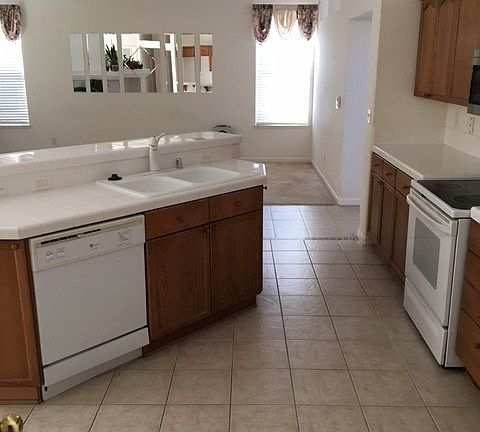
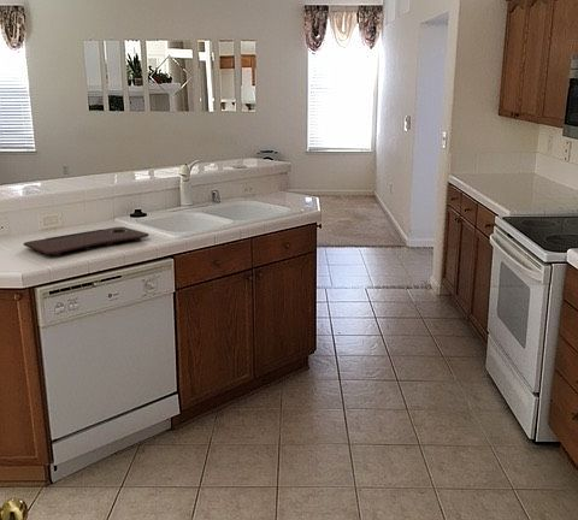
+ cutting board [23,226,149,258]
